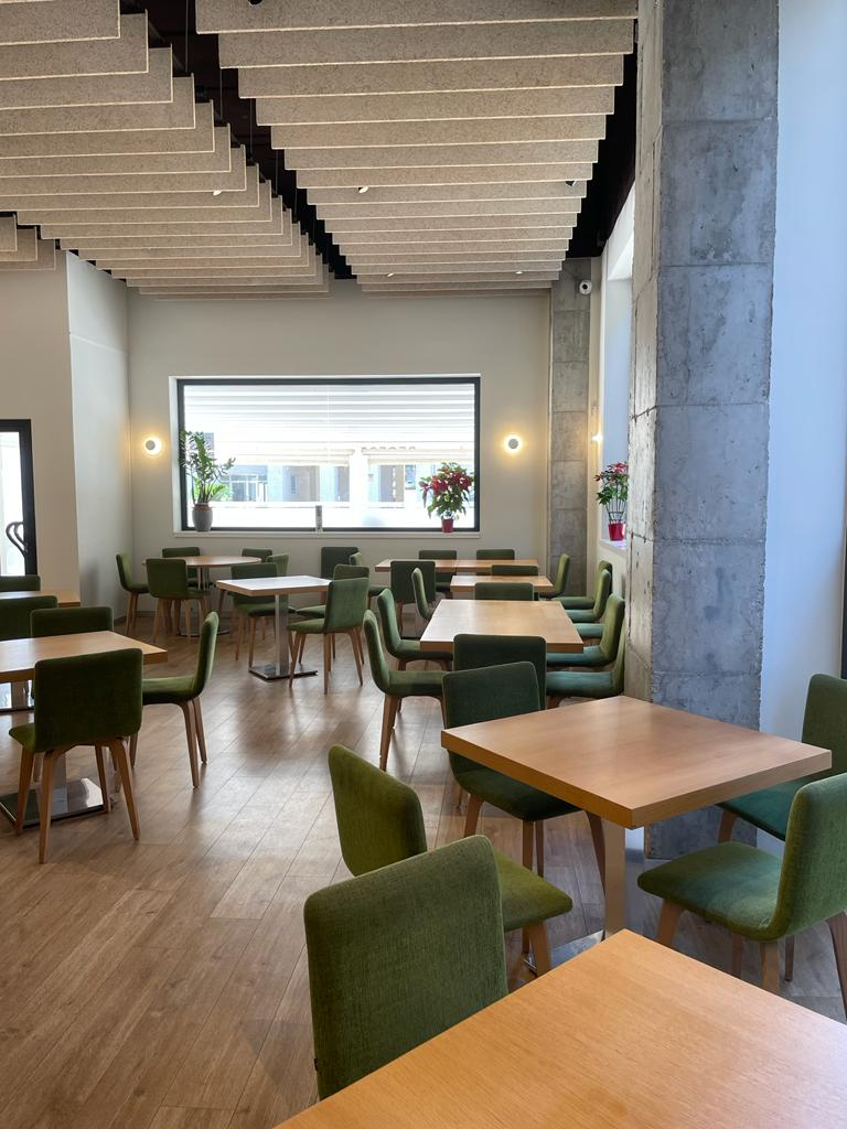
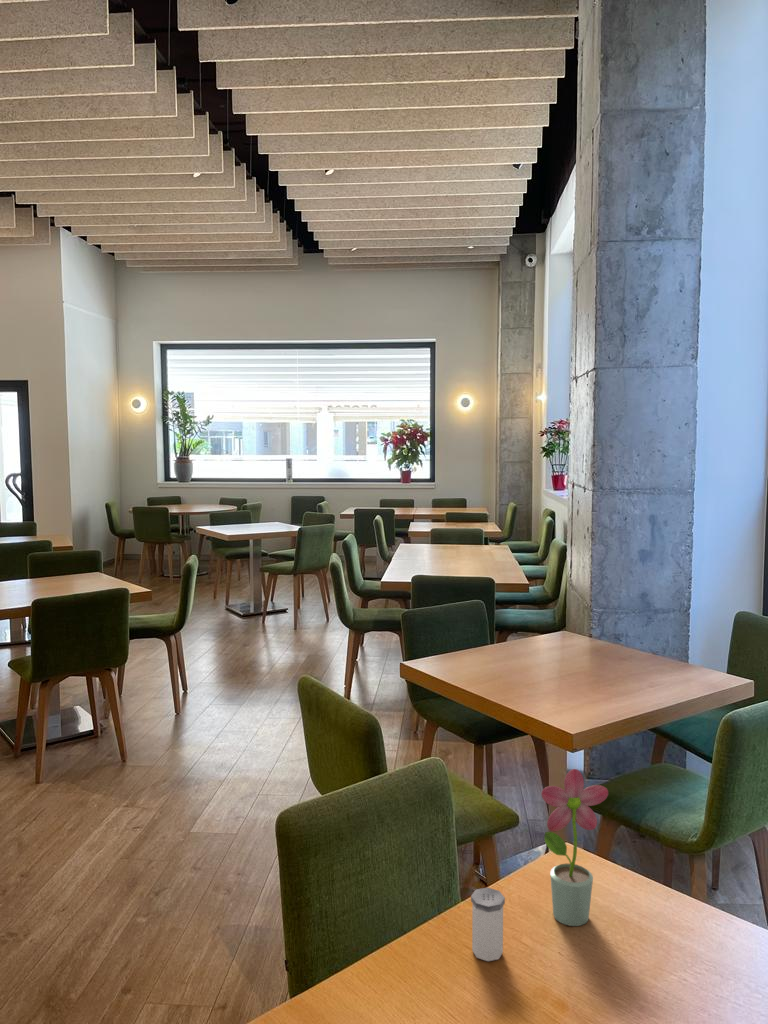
+ salt shaker [470,886,506,962]
+ potted flower [540,768,609,927]
